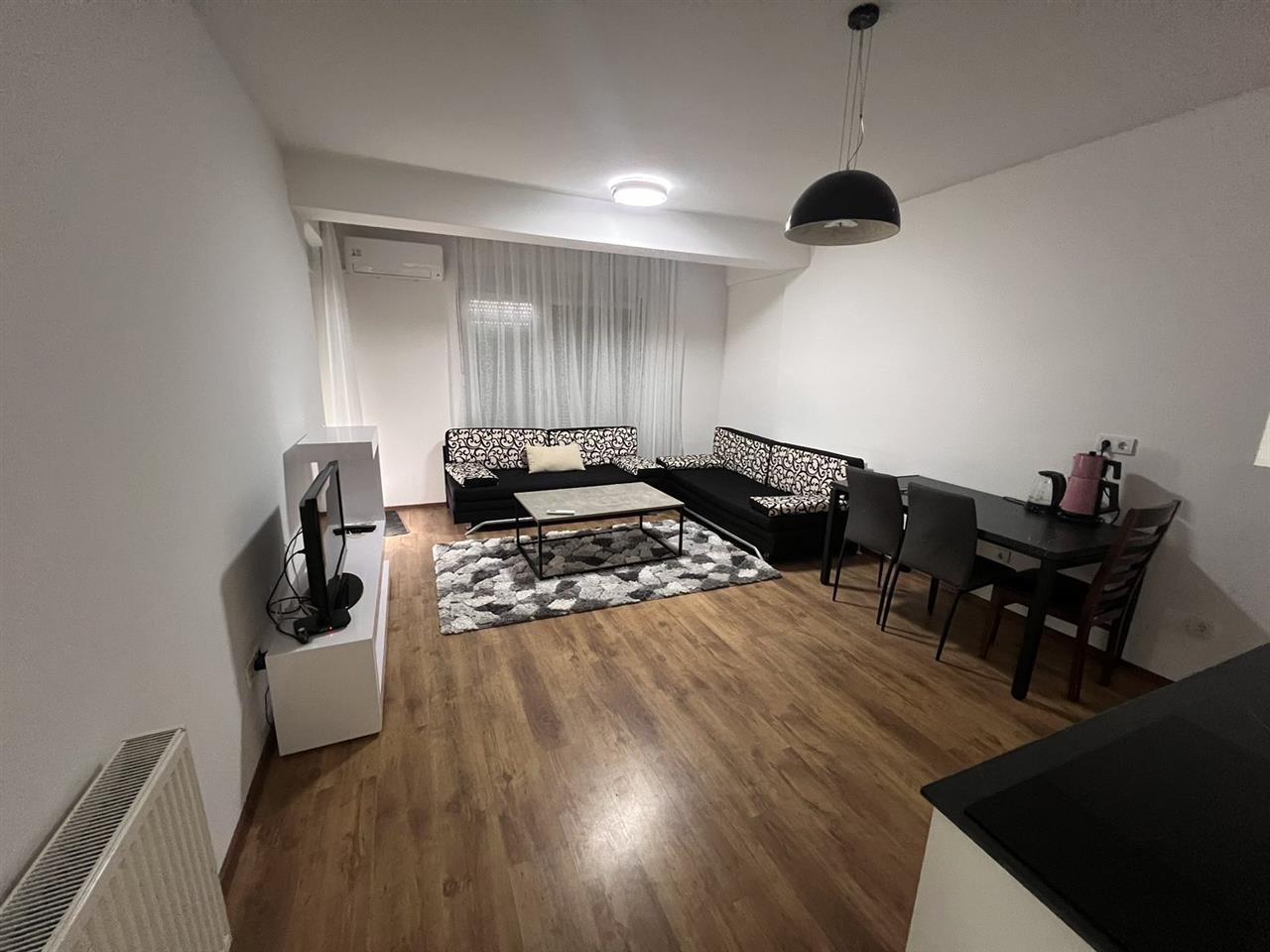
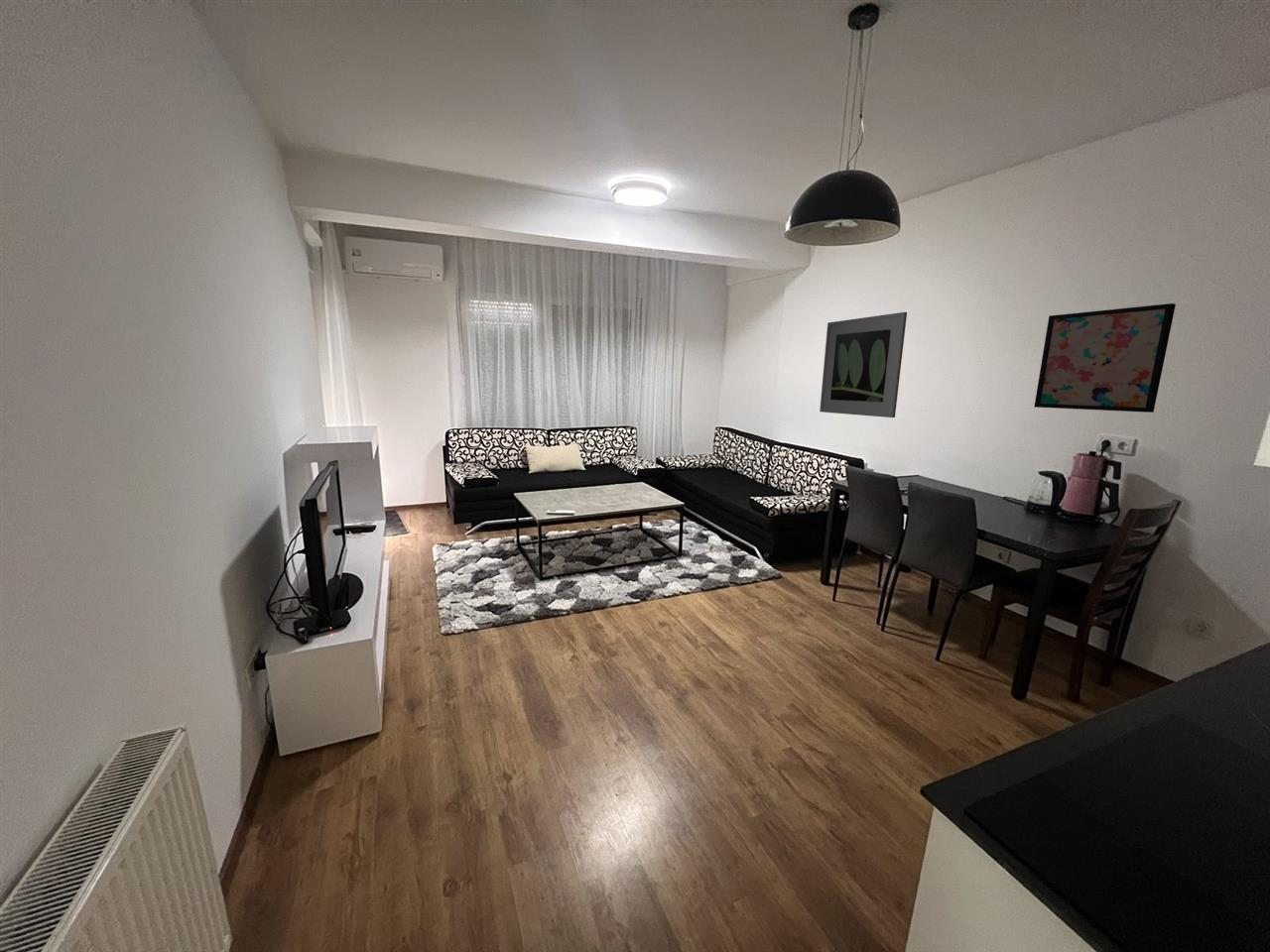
+ wall art [1033,302,1177,414]
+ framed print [819,311,908,418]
